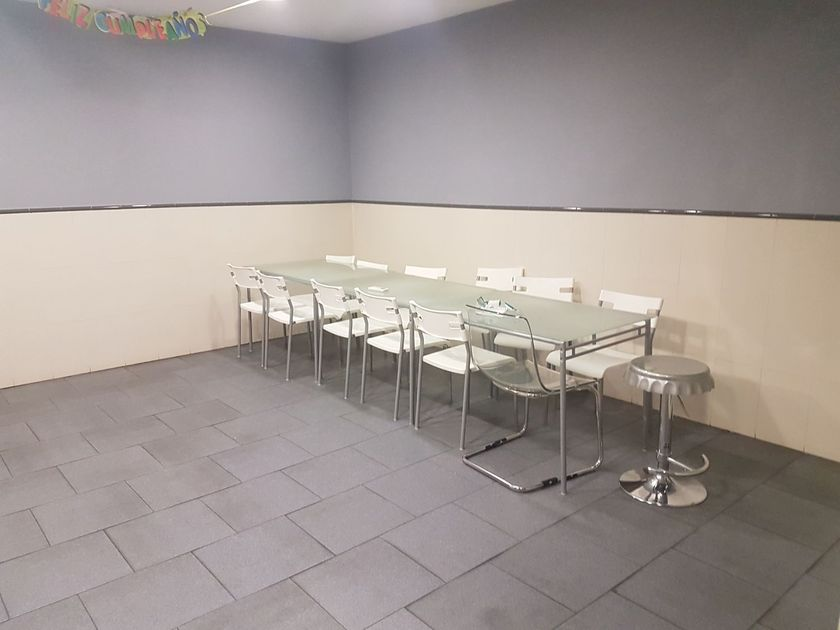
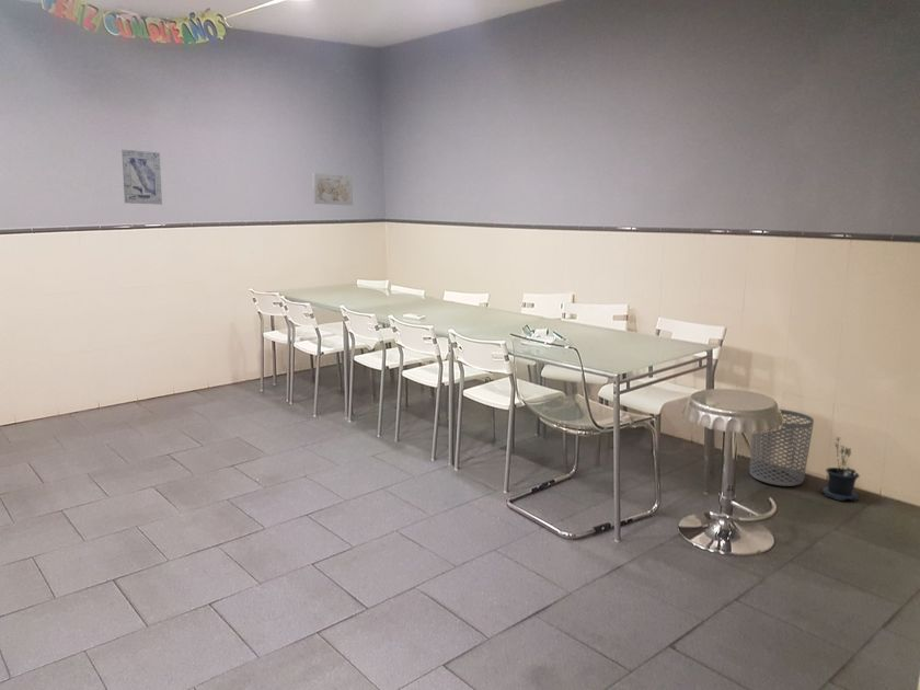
+ wall art [120,148,163,206]
+ wall art [311,172,354,206]
+ waste bin [749,409,815,487]
+ potted plant [819,437,866,503]
